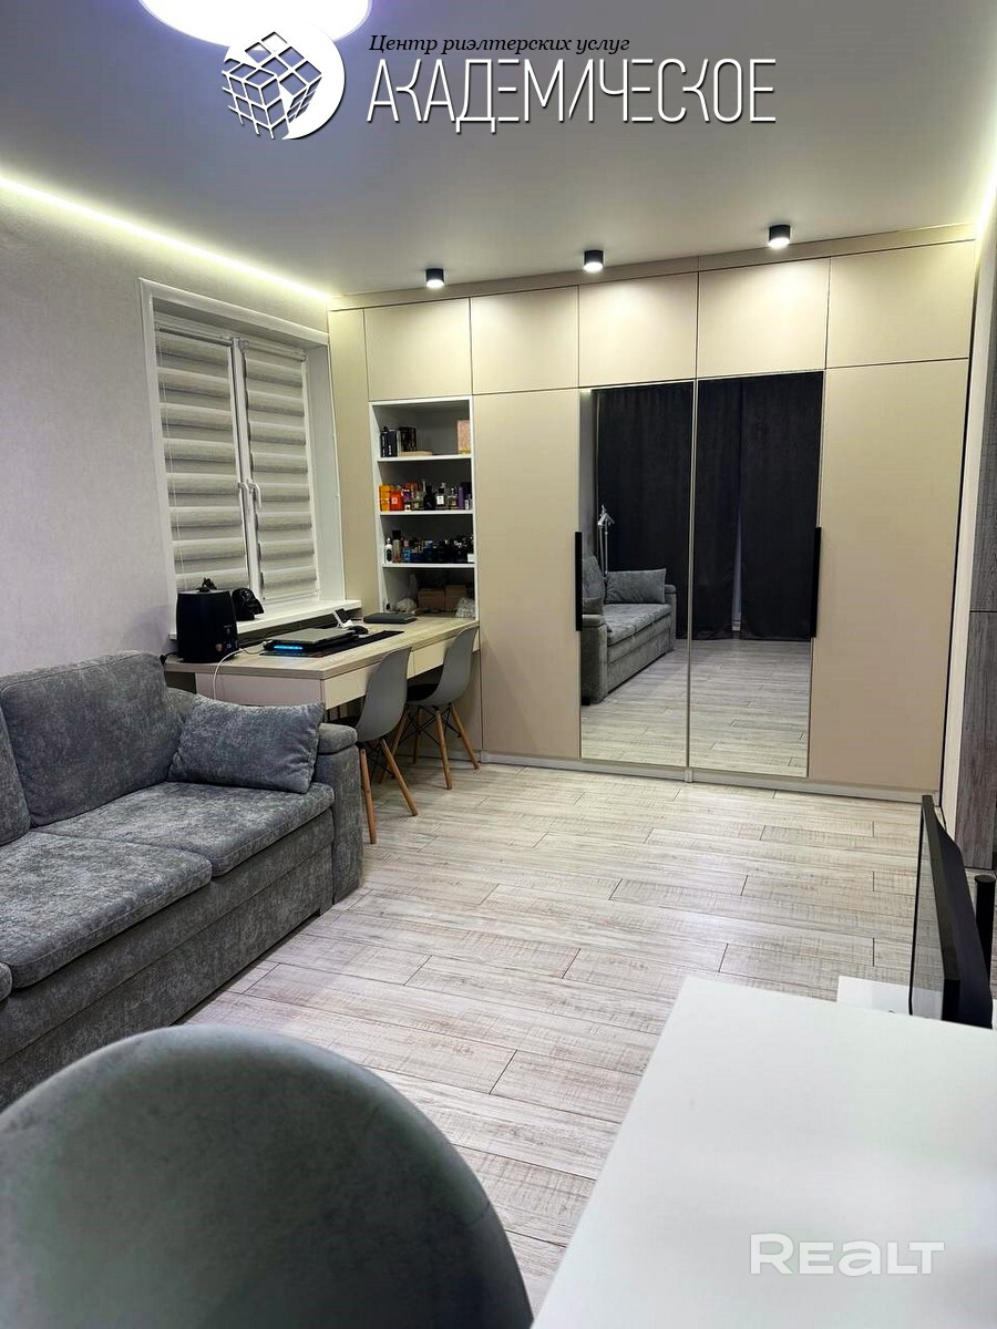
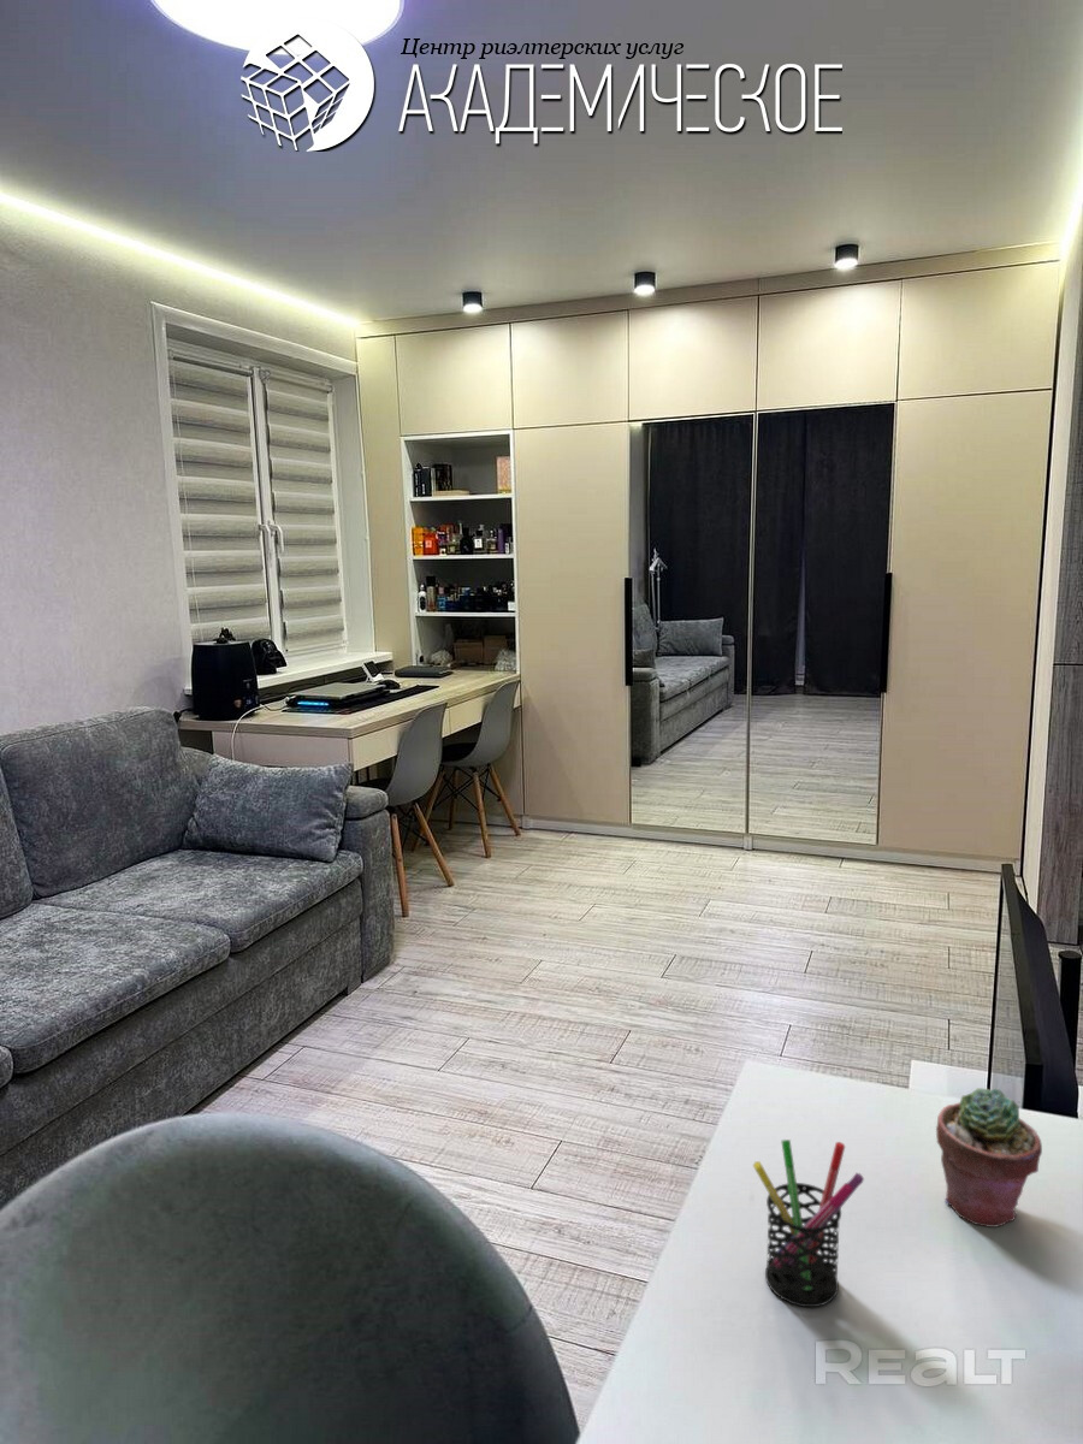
+ pen holder [752,1138,865,1308]
+ potted succulent [935,1087,1043,1229]
